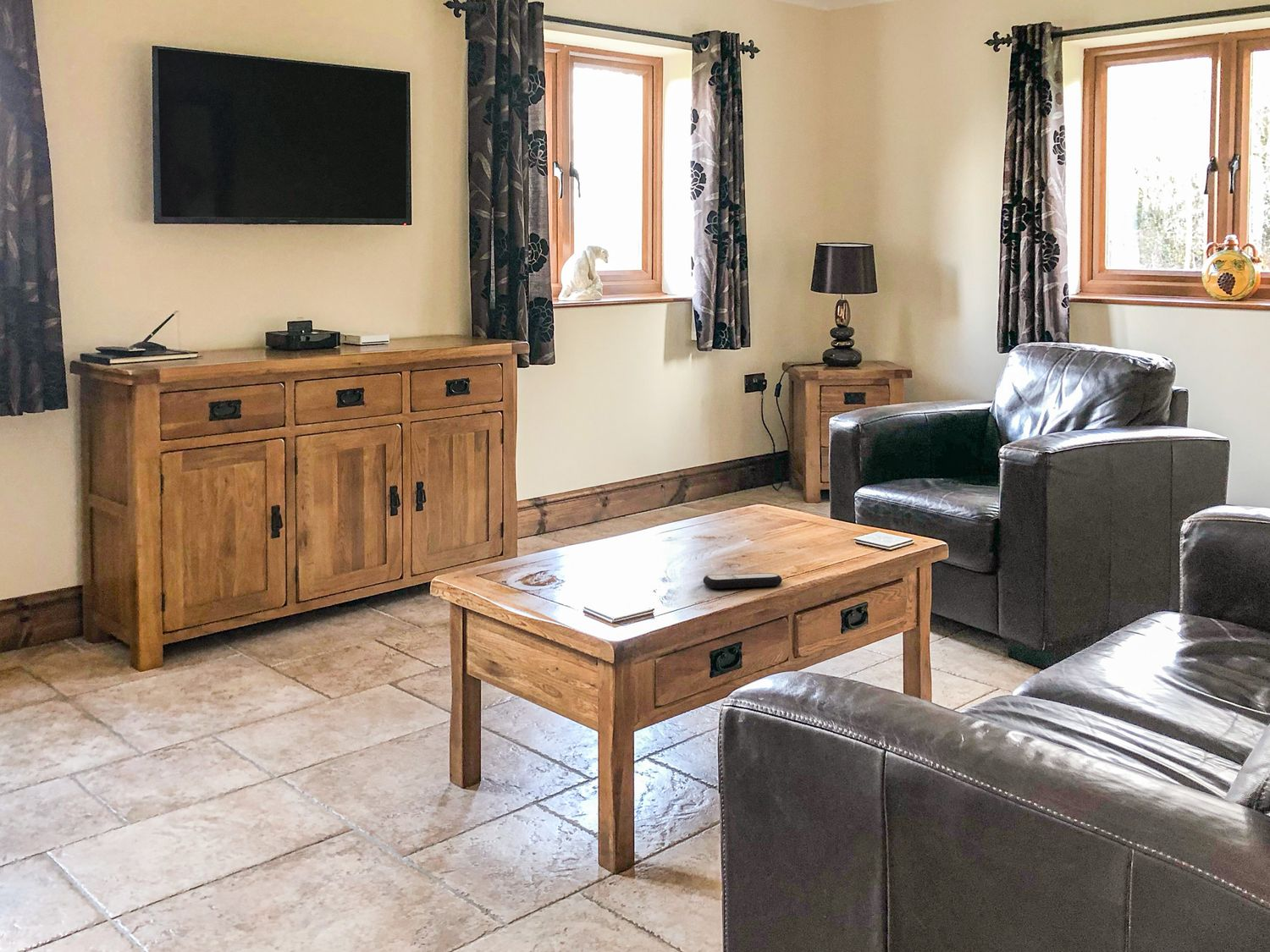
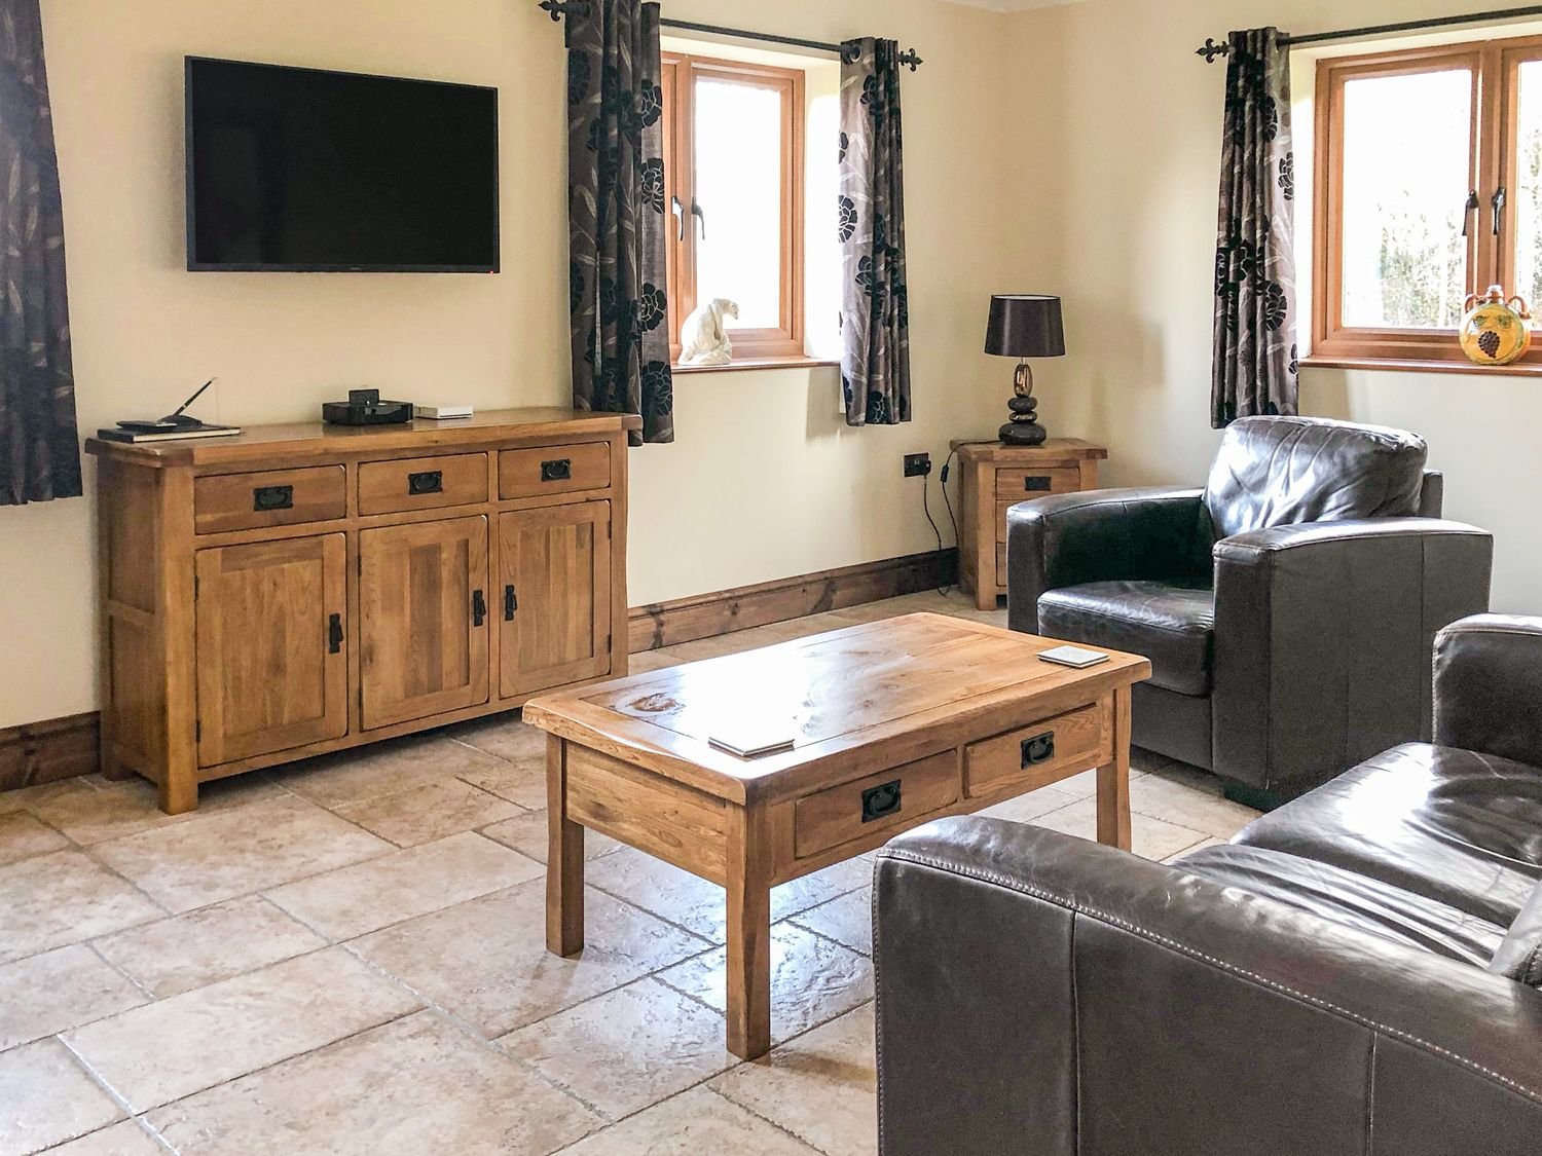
- remote control [703,572,783,589]
